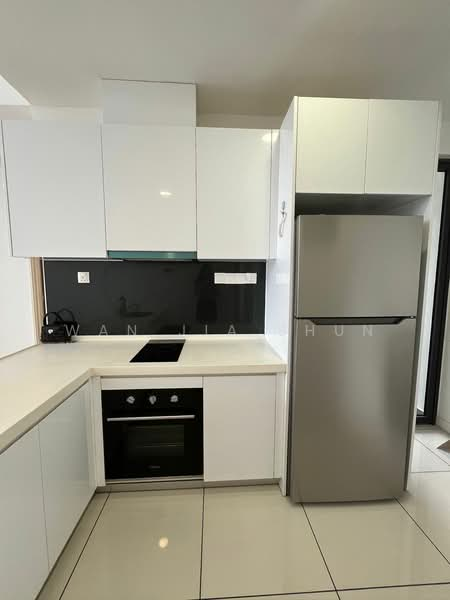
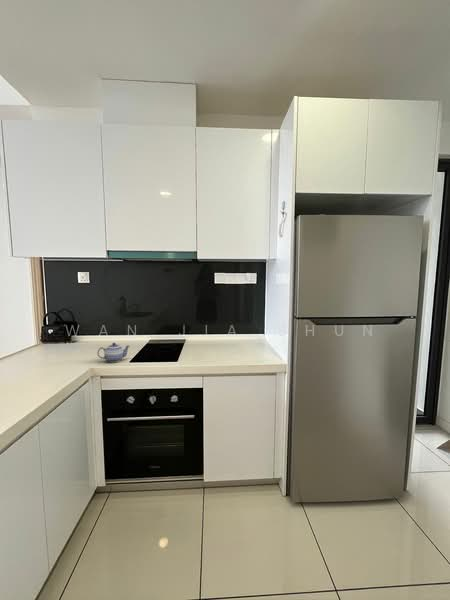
+ teapot [96,342,130,363]
